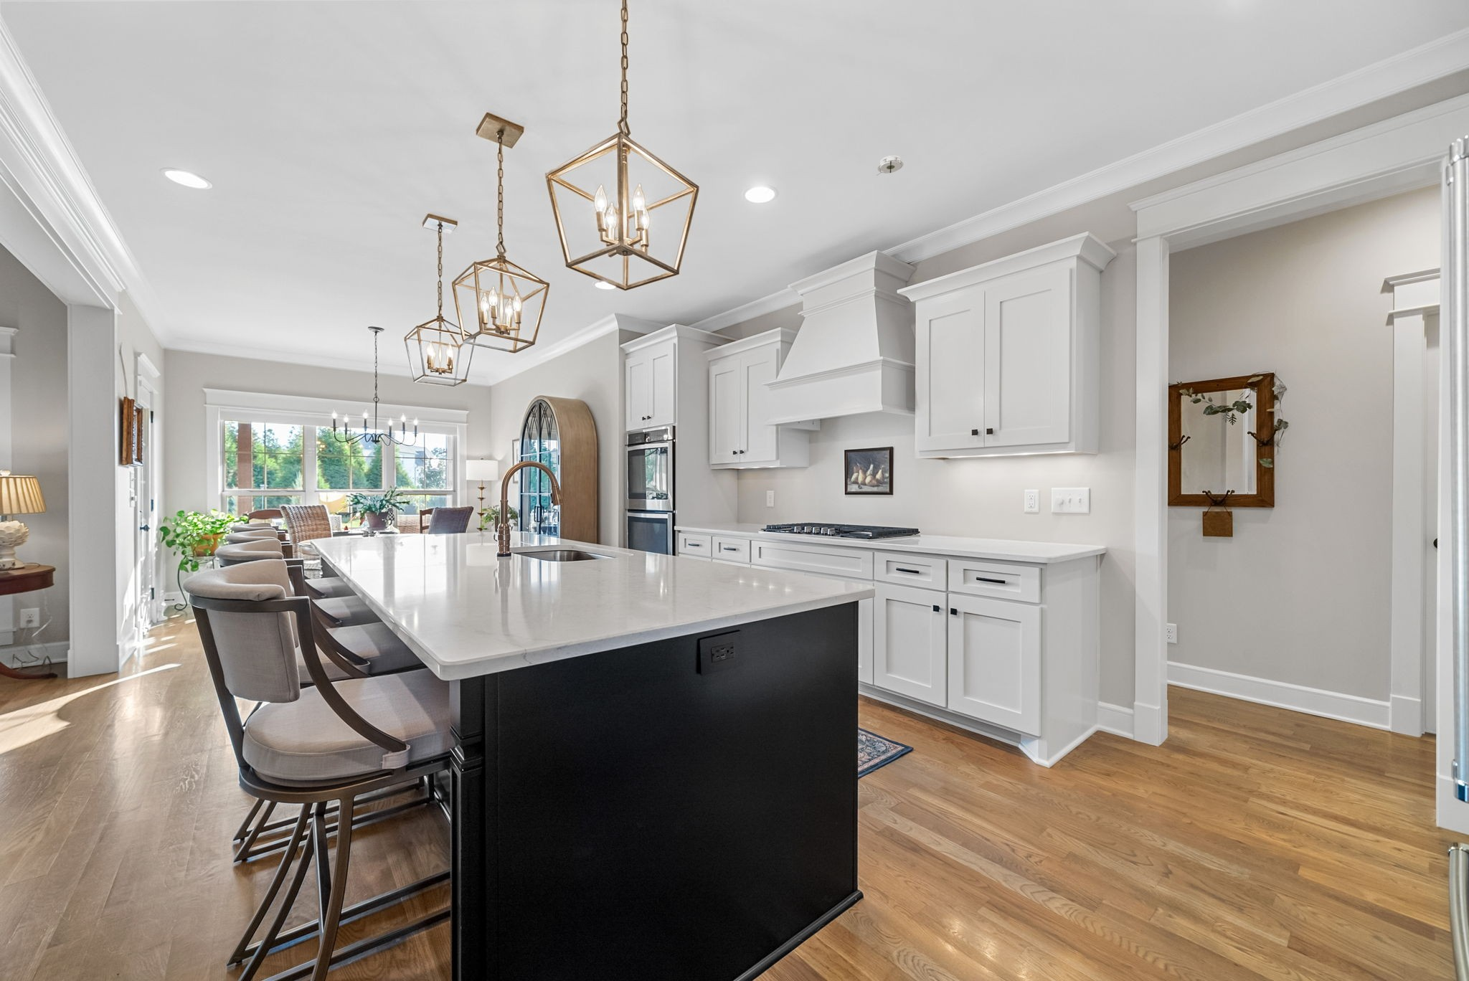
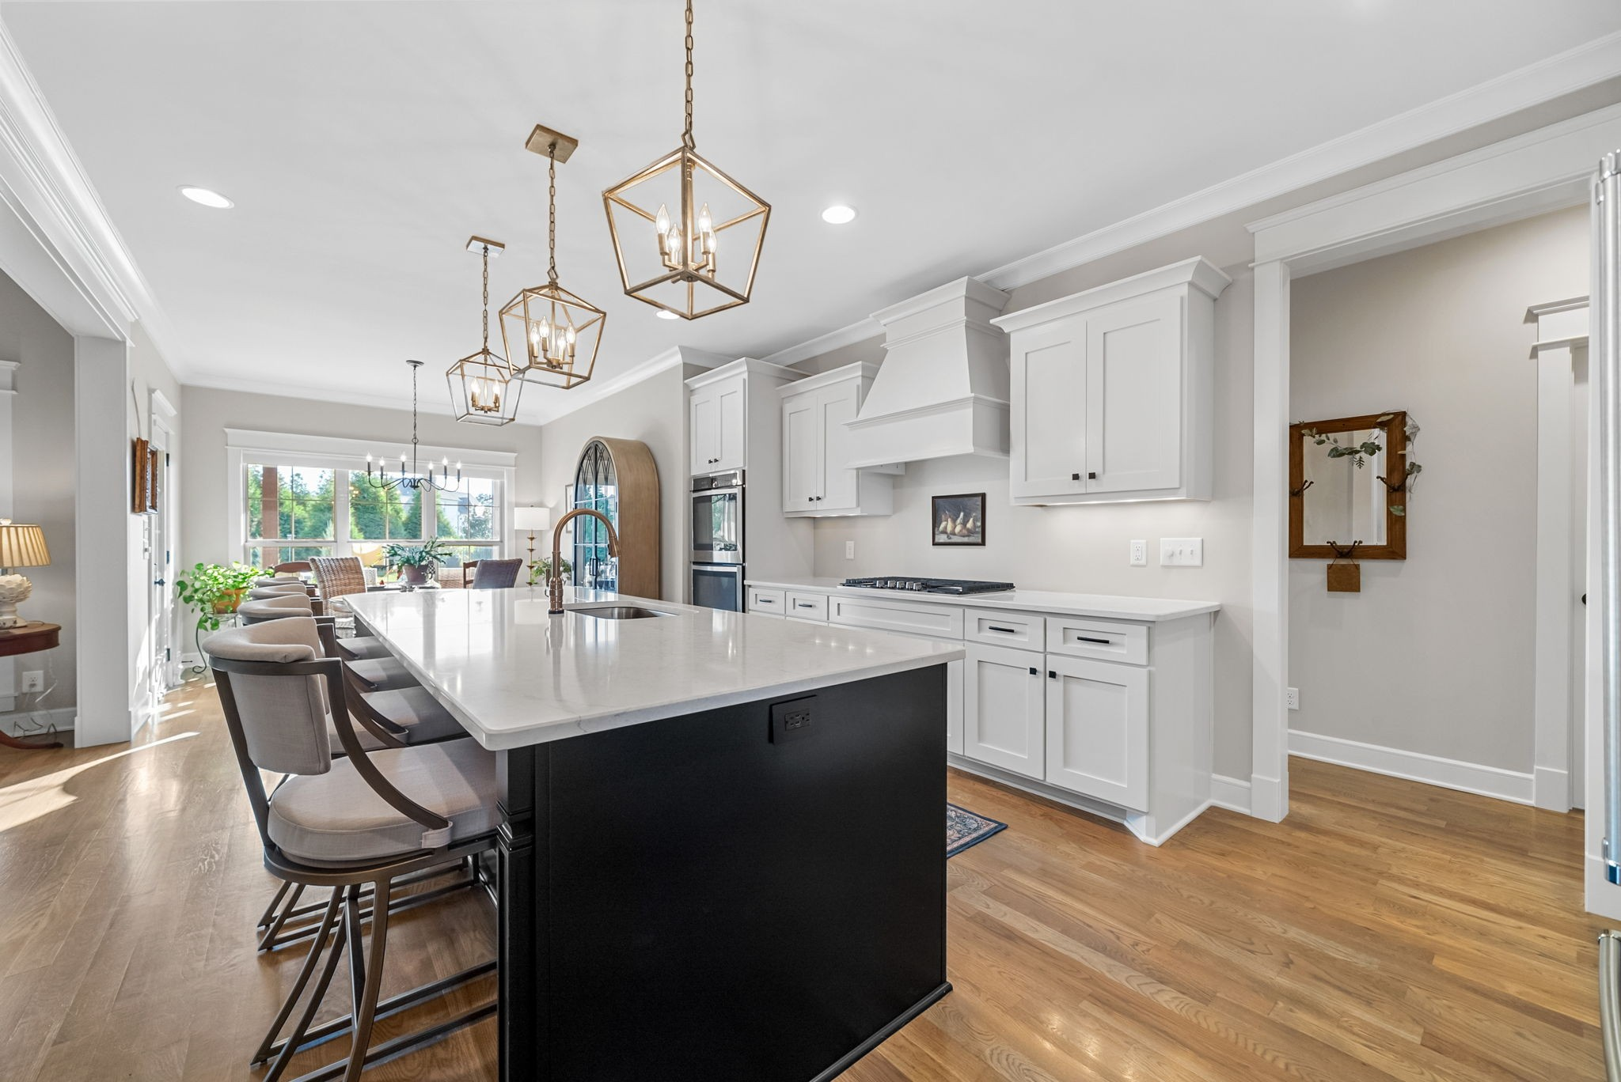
- smoke detector [877,154,904,175]
